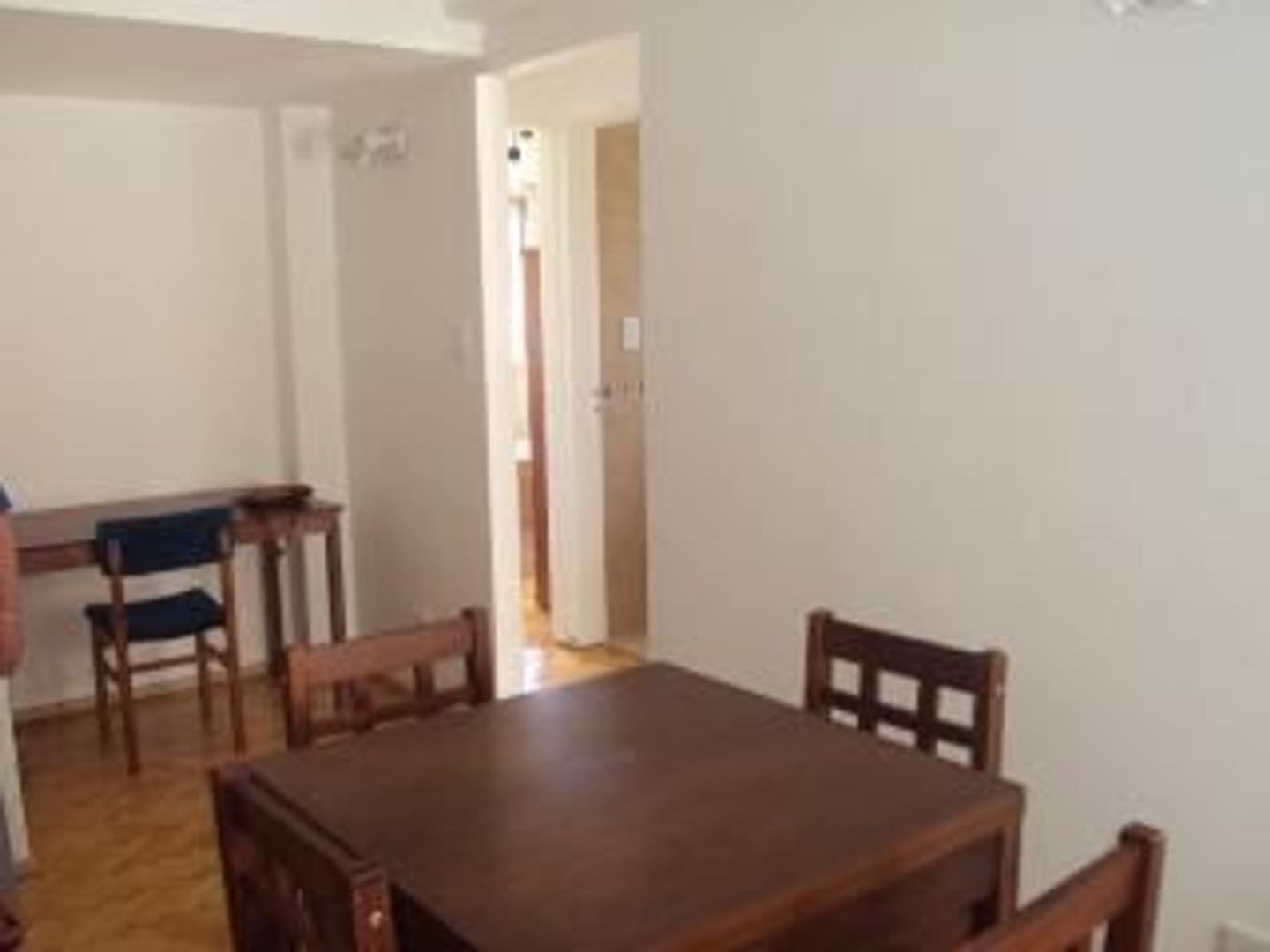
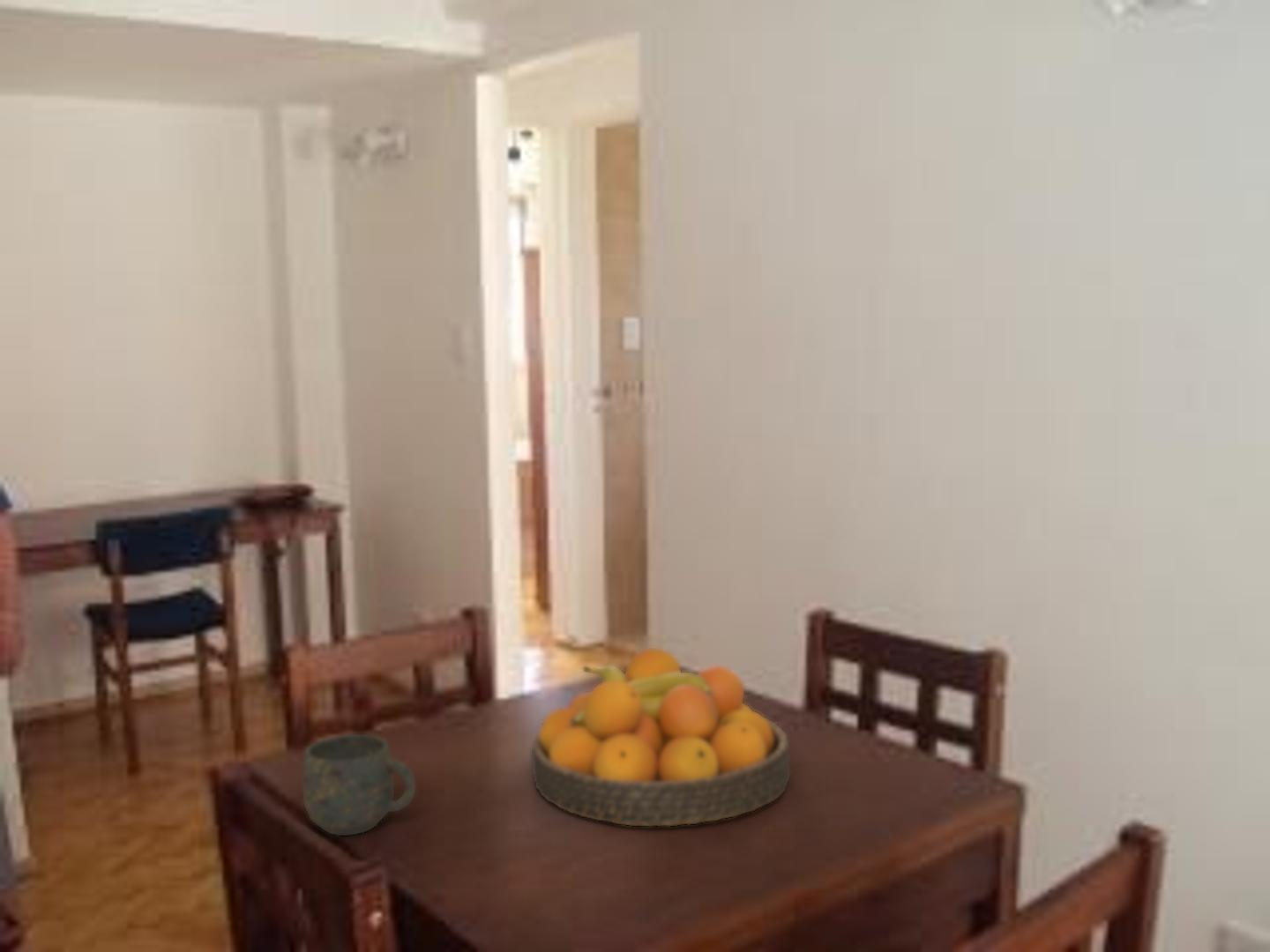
+ mug [301,733,417,837]
+ fruit bowl [531,647,791,828]
